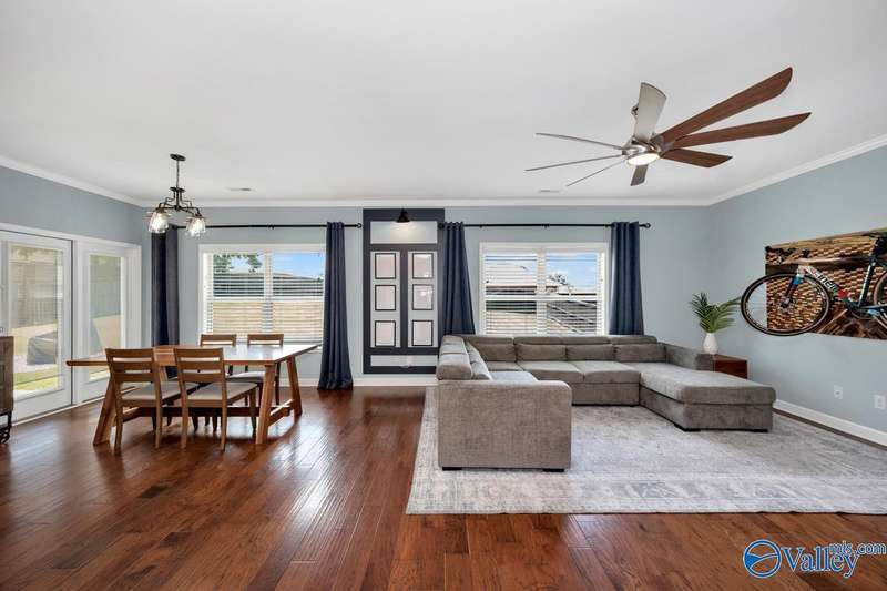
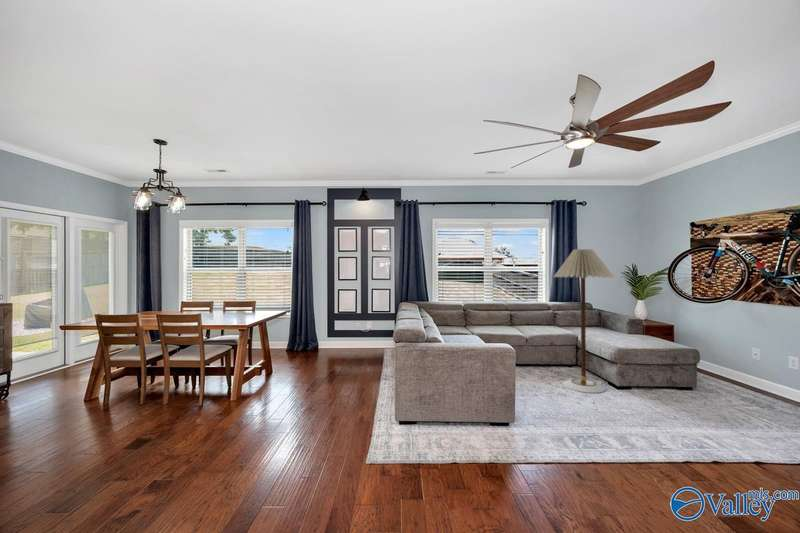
+ floor lamp [553,248,616,394]
